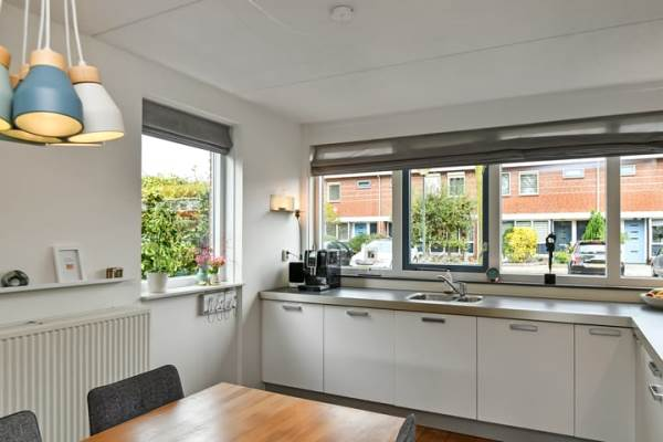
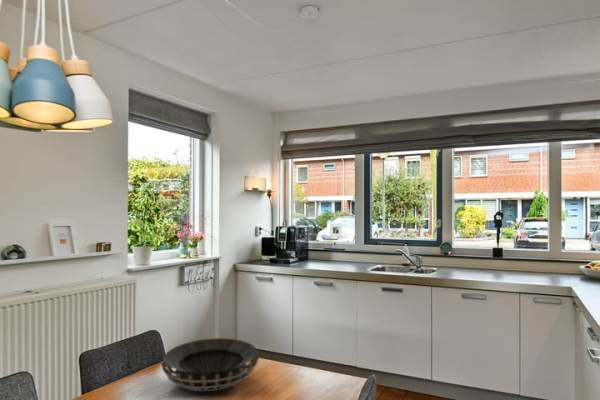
+ decorative bowl [160,337,261,392]
